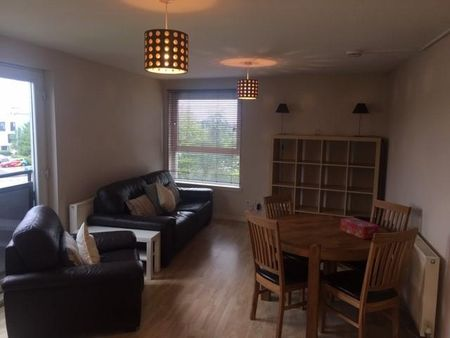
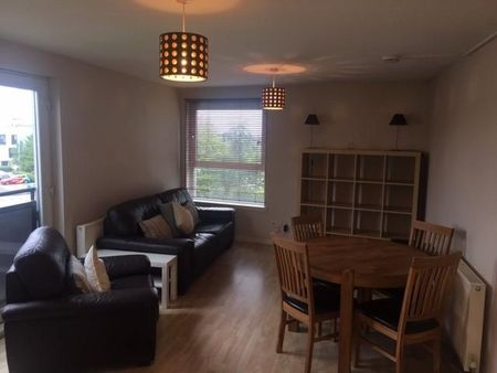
- tissue box [339,217,380,240]
